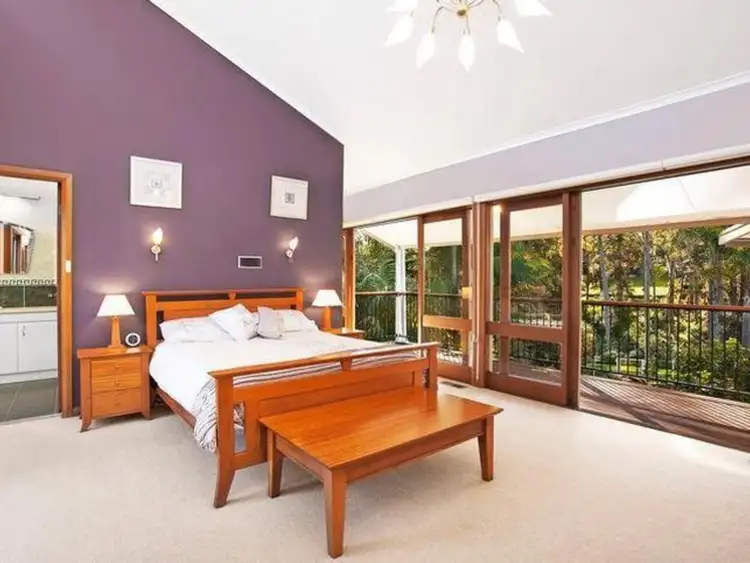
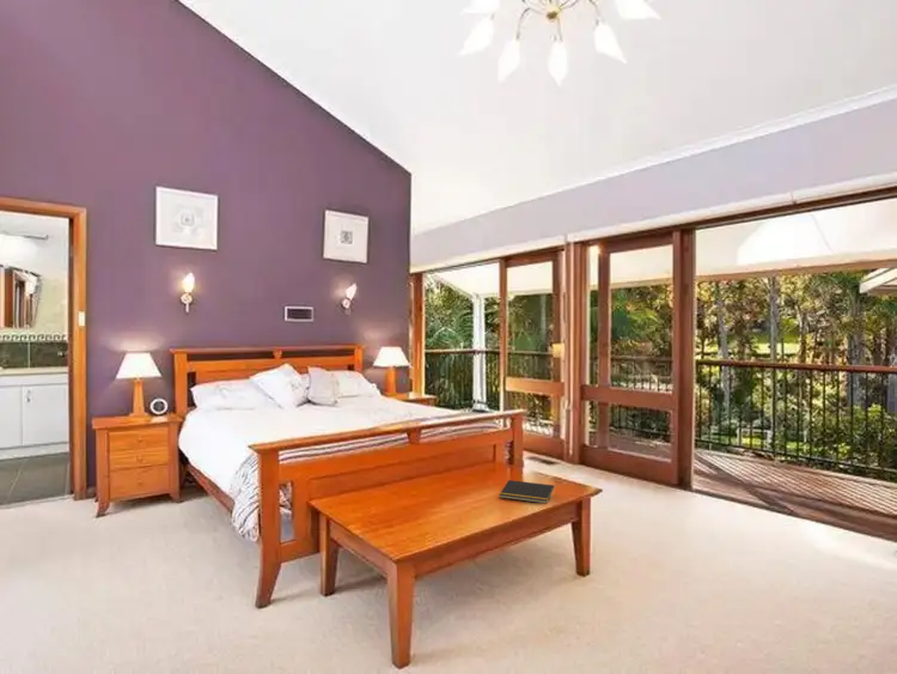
+ notepad [498,479,555,505]
